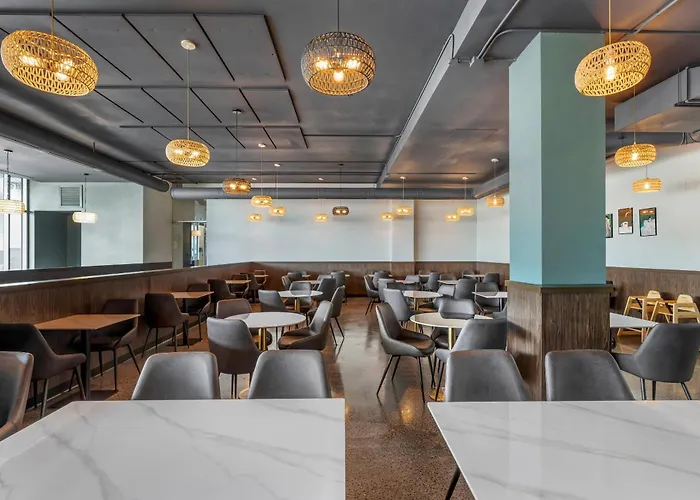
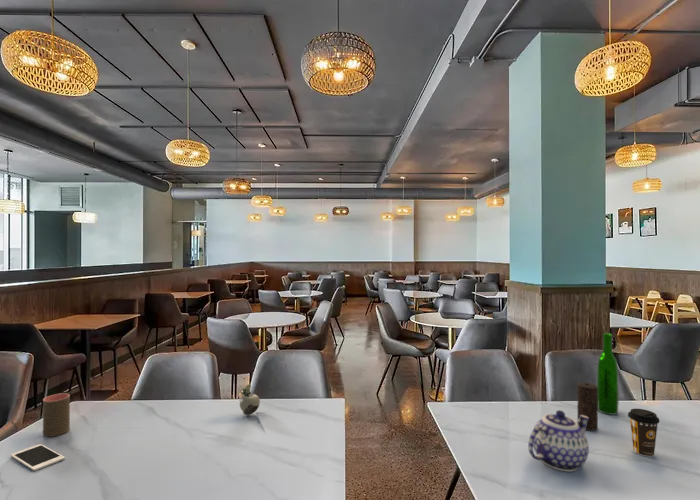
+ wine bottle [596,332,620,416]
+ candle [576,381,599,432]
+ coffee cup [627,408,661,458]
+ cell phone [10,443,66,472]
+ succulent plant [222,382,261,416]
+ cup [42,393,71,438]
+ teapot [527,409,590,473]
